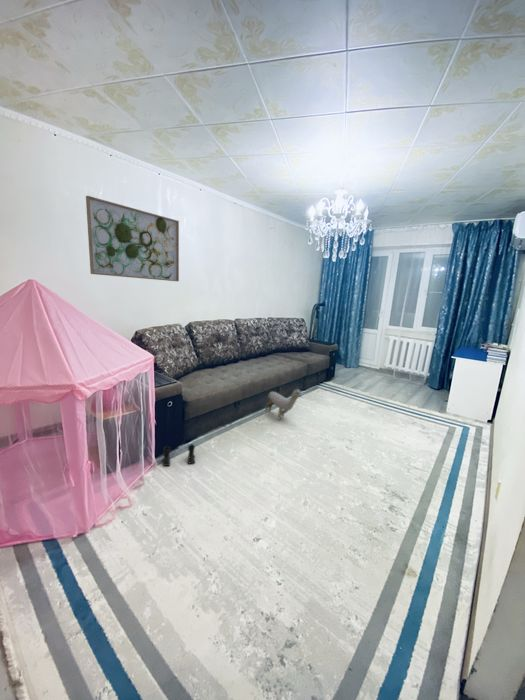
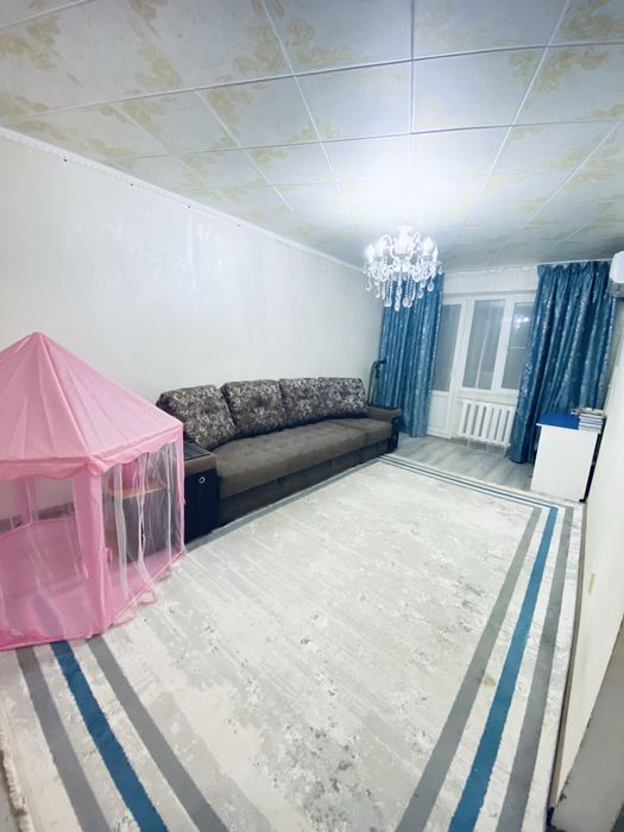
- plush toy [264,386,303,421]
- wall art [85,195,180,282]
- boots [161,443,196,467]
